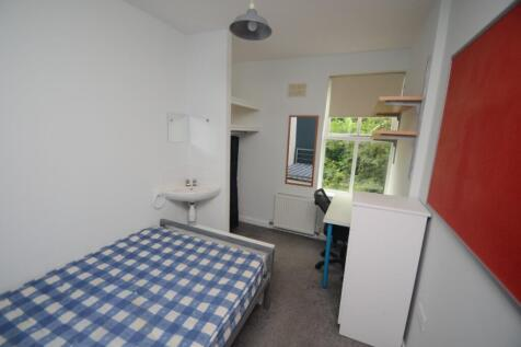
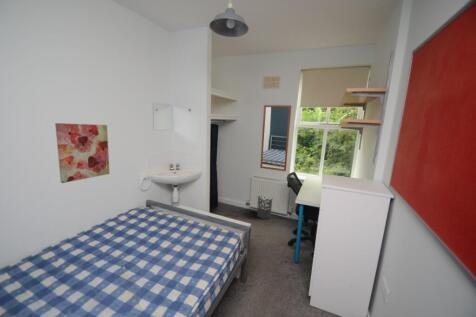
+ trash can [256,195,274,220]
+ wall art [54,122,111,184]
